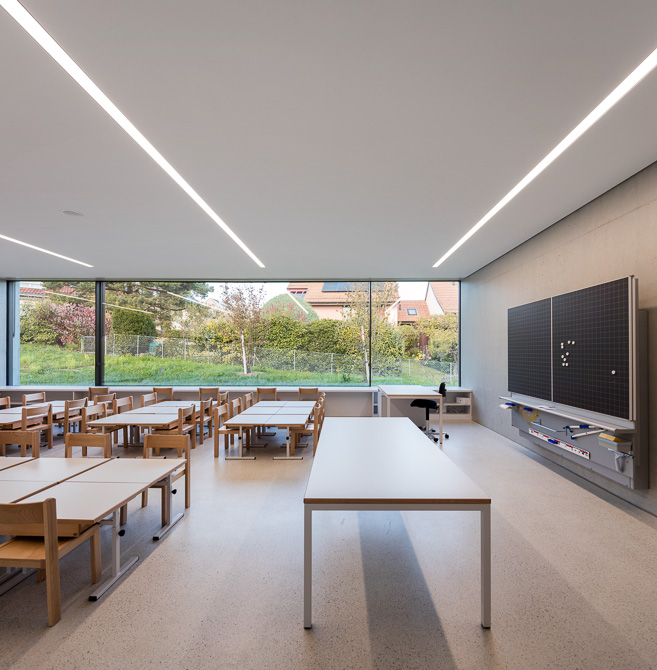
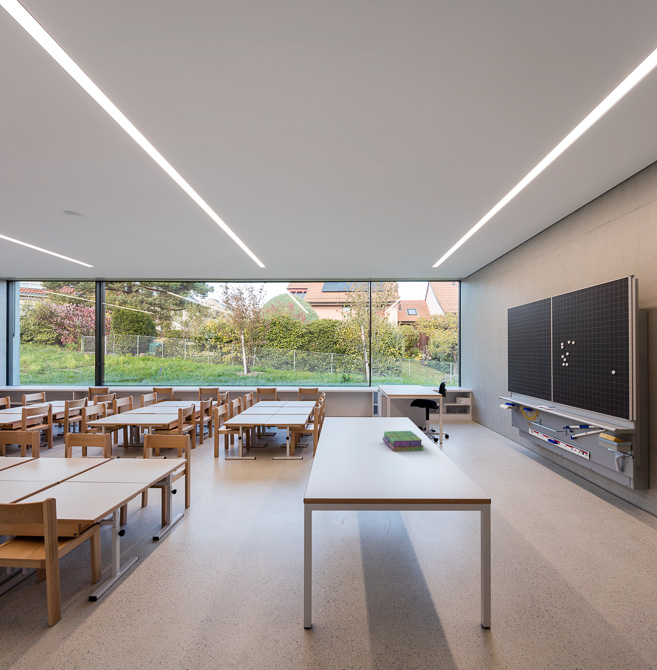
+ stack of books [382,430,425,453]
